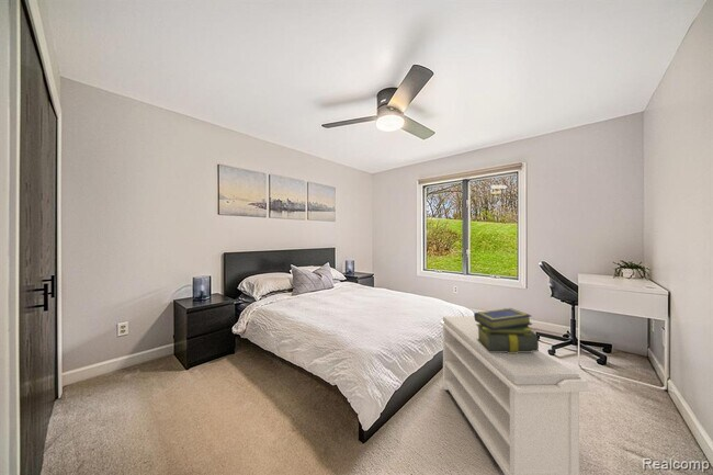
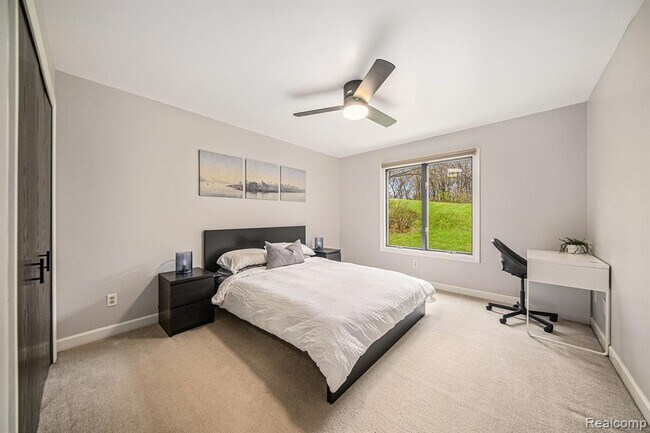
- stack of books [473,307,540,353]
- bench [439,315,590,475]
